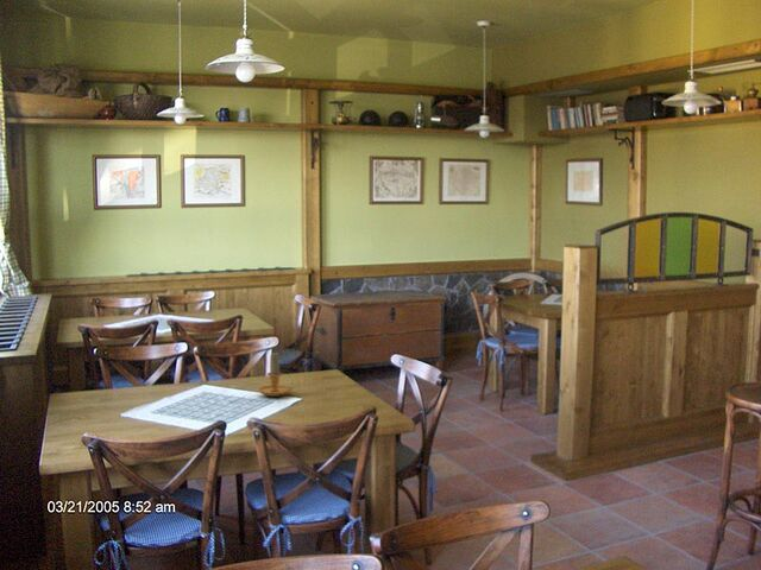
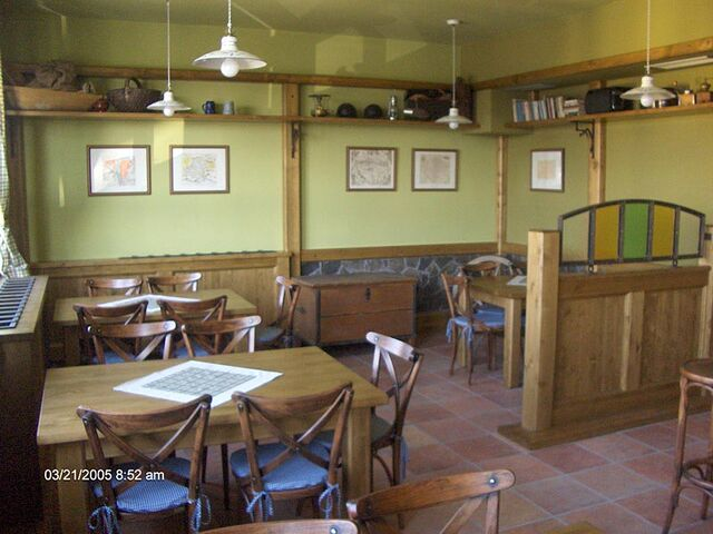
- candle [257,352,301,398]
